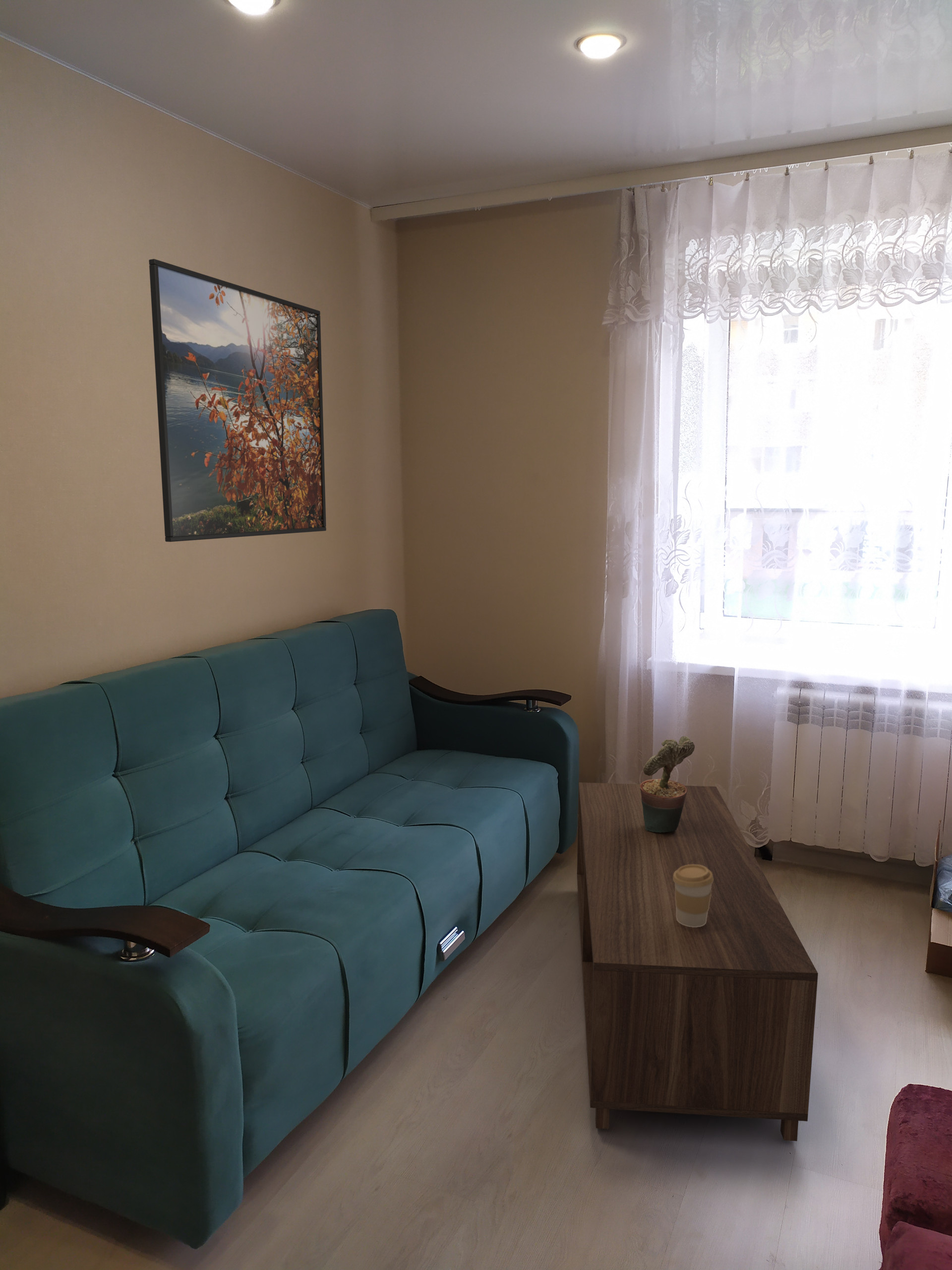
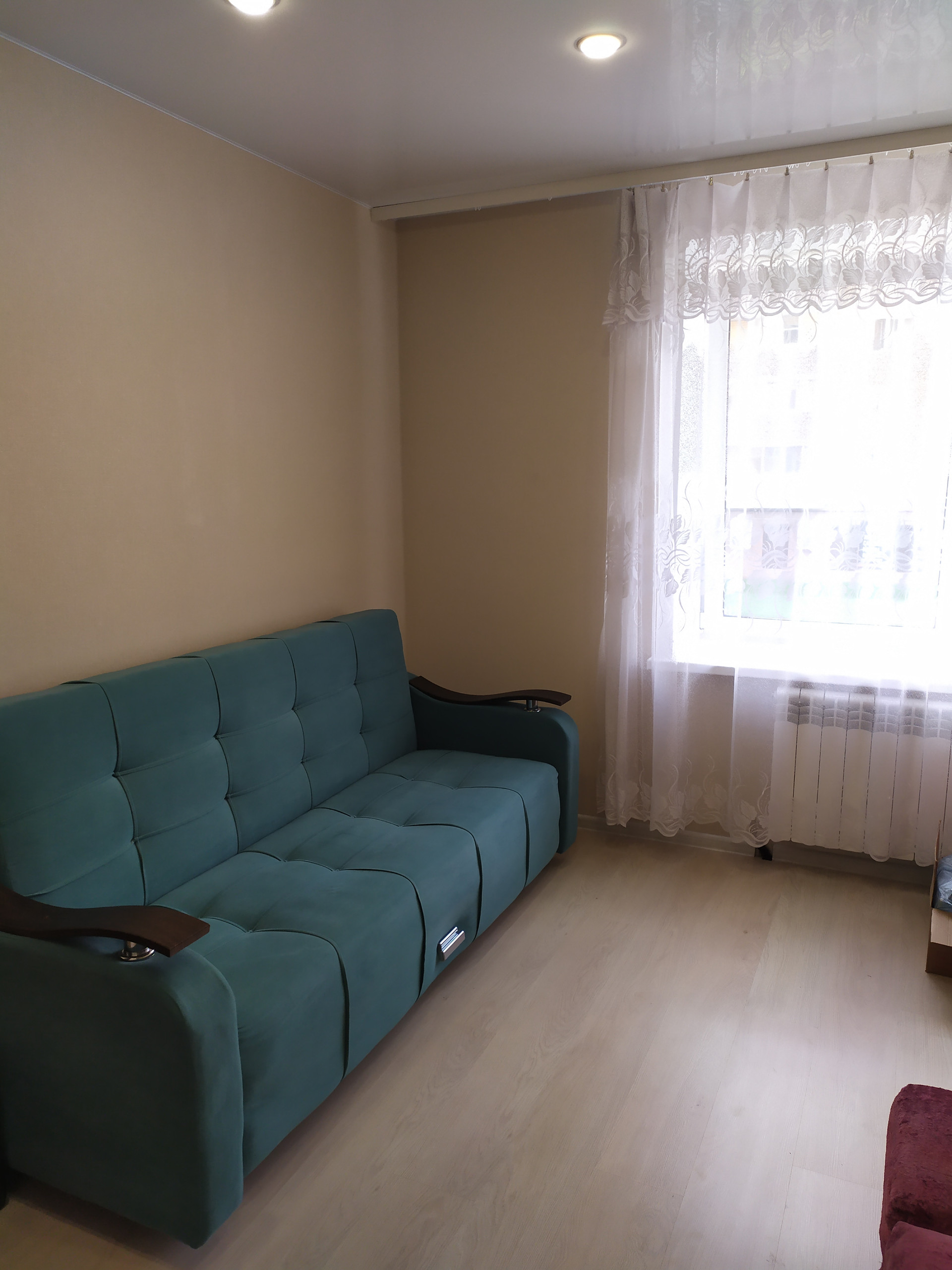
- coffee cup [673,865,714,927]
- coffee table [577,782,819,1142]
- potted plant [640,736,695,832]
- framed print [148,258,327,542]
